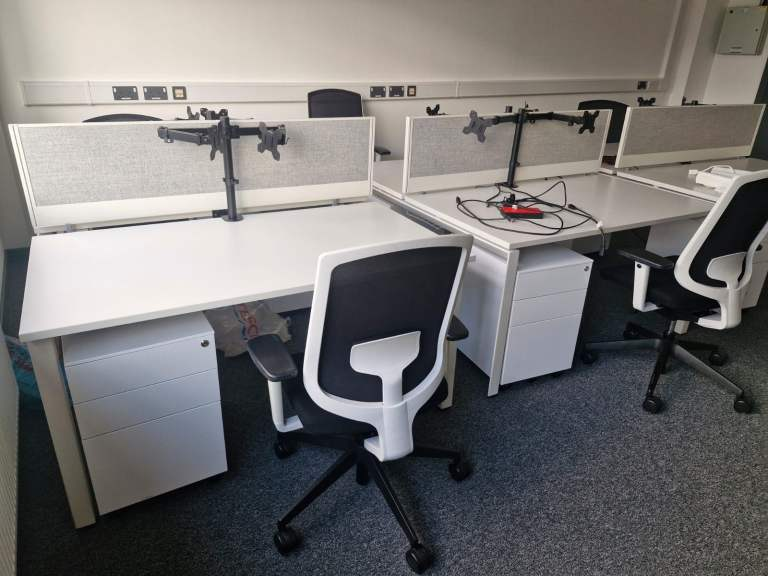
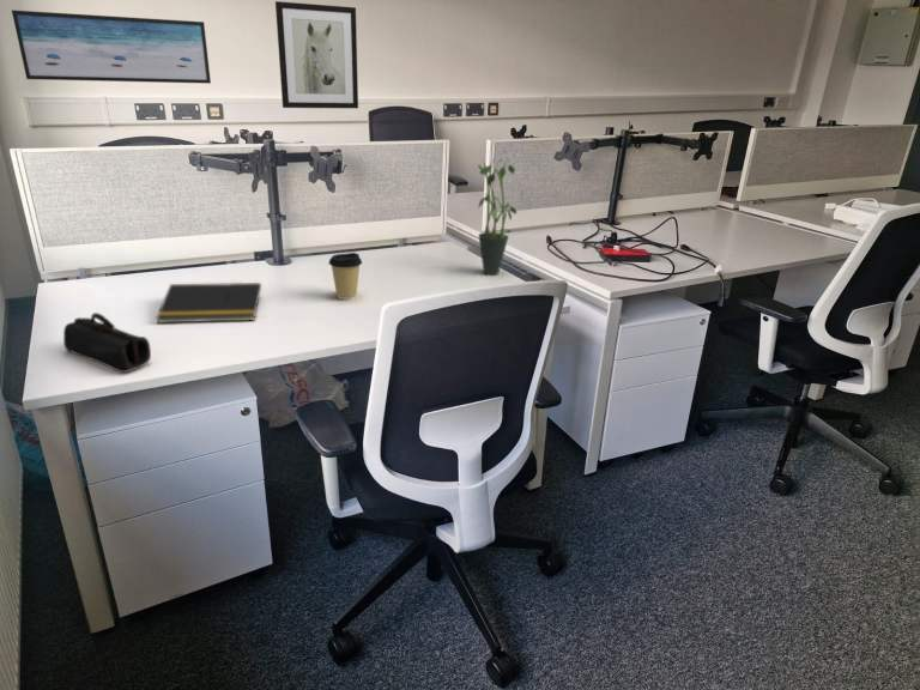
+ wall art [11,8,212,85]
+ wall art [274,0,359,109]
+ coffee cup [327,252,363,302]
+ pencil case [62,311,152,374]
+ potted plant [472,157,518,277]
+ notepad [155,282,262,323]
